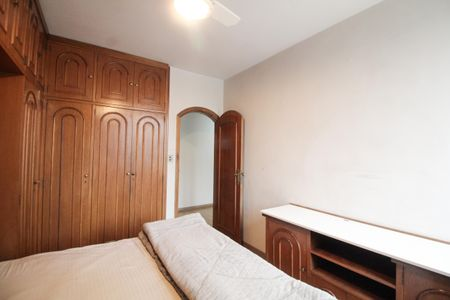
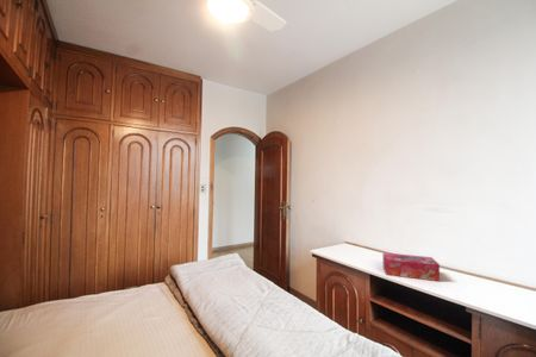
+ tissue box [382,251,441,282]
